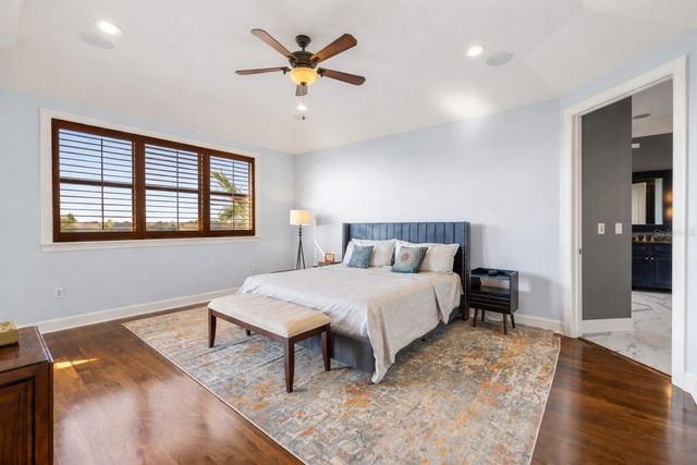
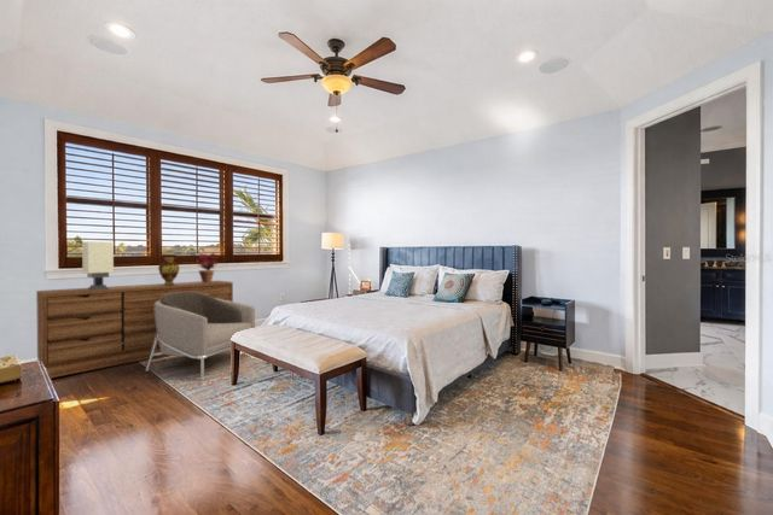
+ potted plant [194,251,220,283]
+ sideboard [35,280,234,379]
+ decorative urn [157,253,181,286]
+ armchair [145,292,256,380]
+ table lamp [81,240,115,291]
